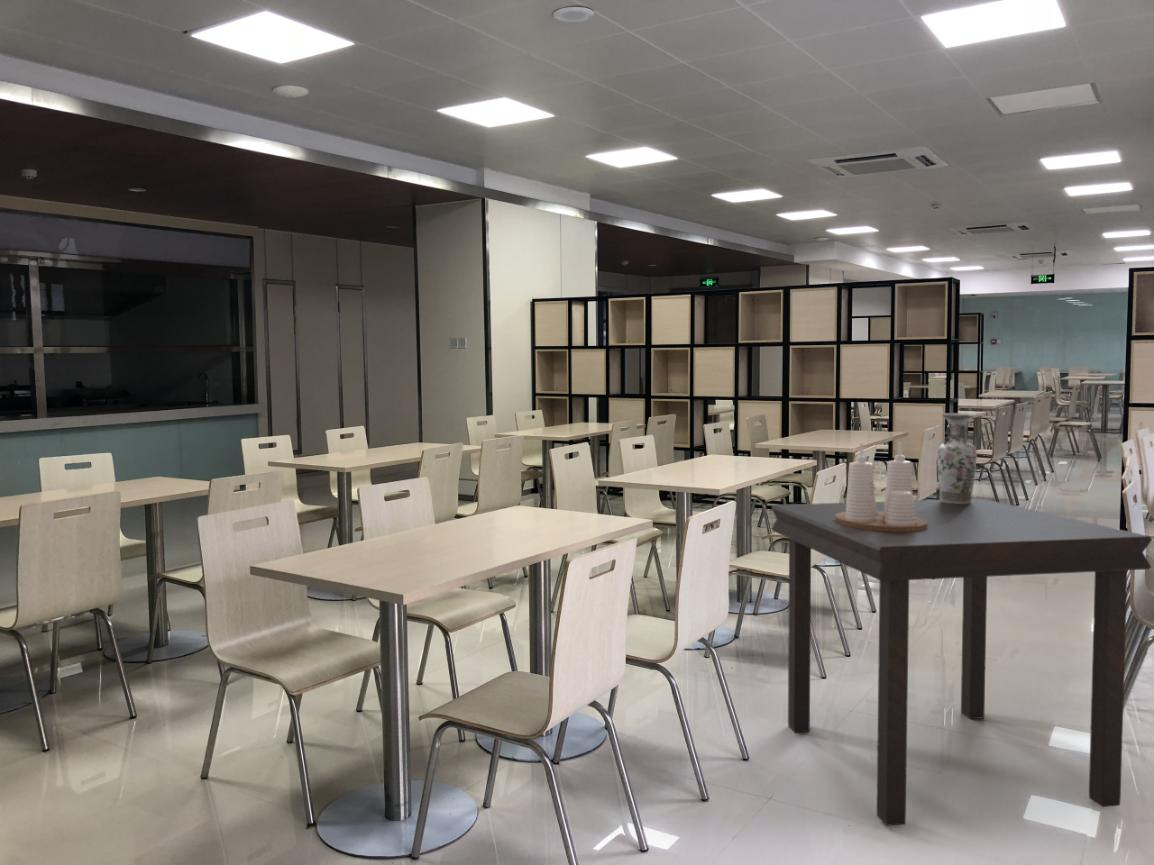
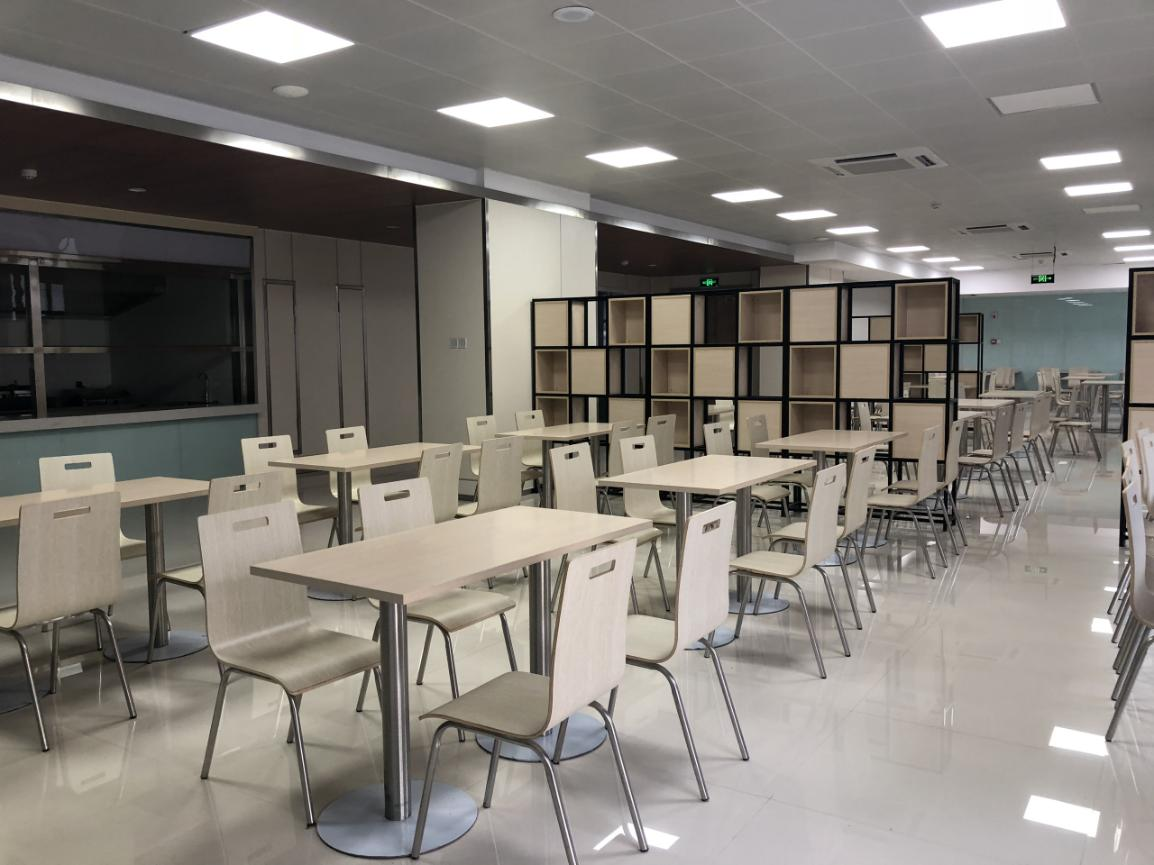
- condiment set [835,441,927,532]
- dining table [770,498,1153,827]
- vase [936,412,978,504]
